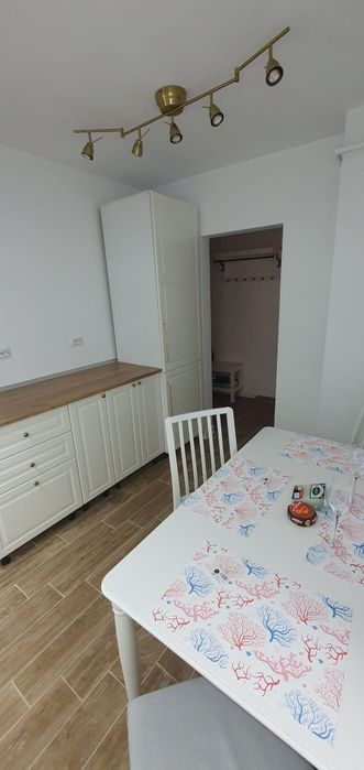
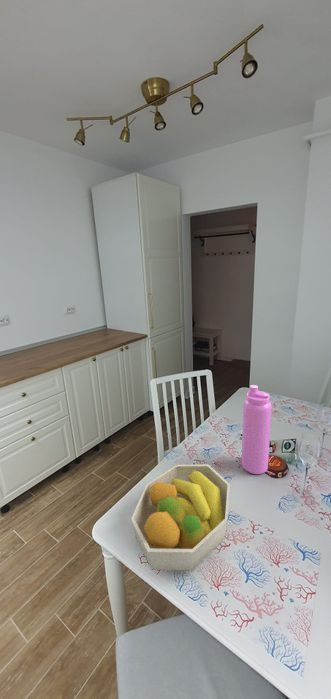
+ water bottle [241,384,273,475]
+ fruit bowl [130,463,231,571]
